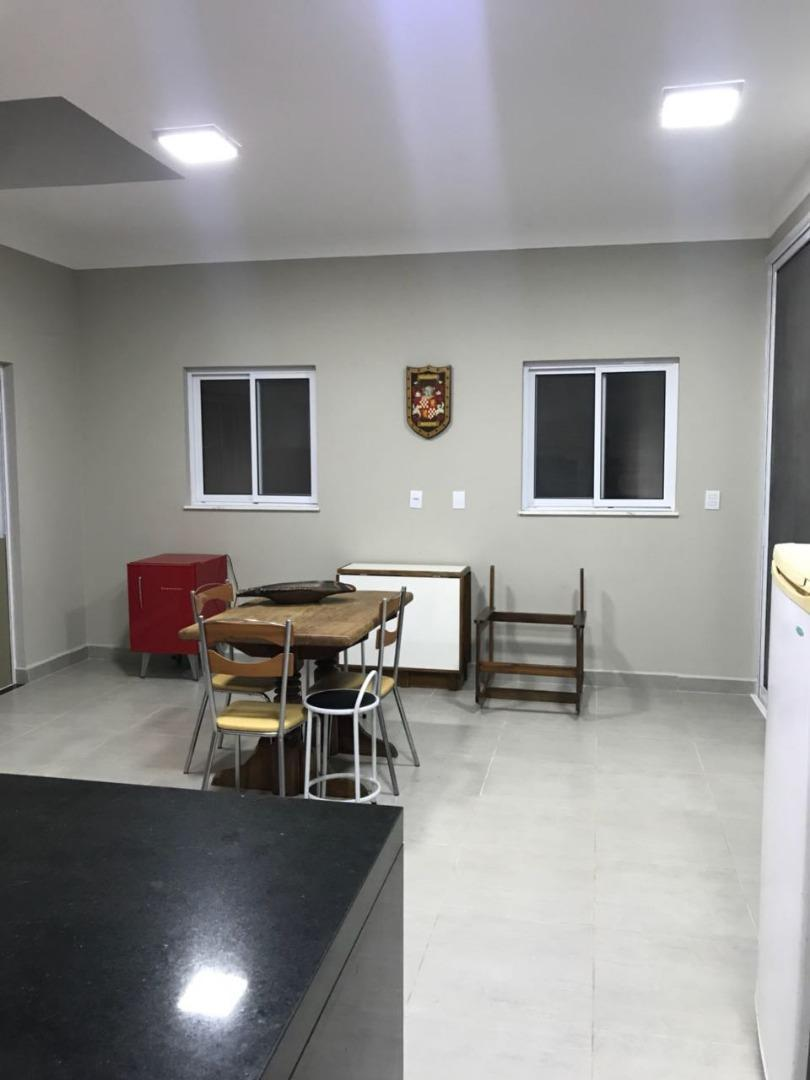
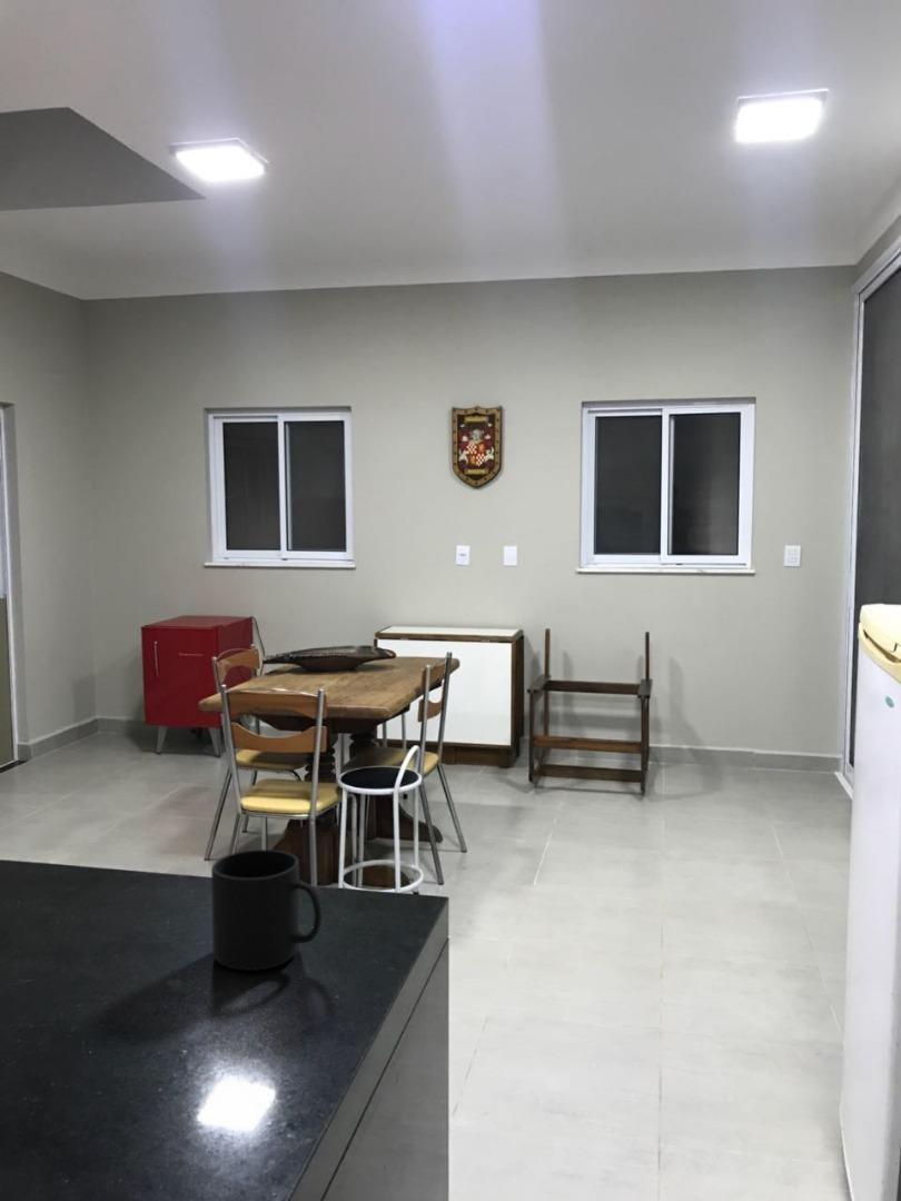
+ mug [210,848,323,972]
